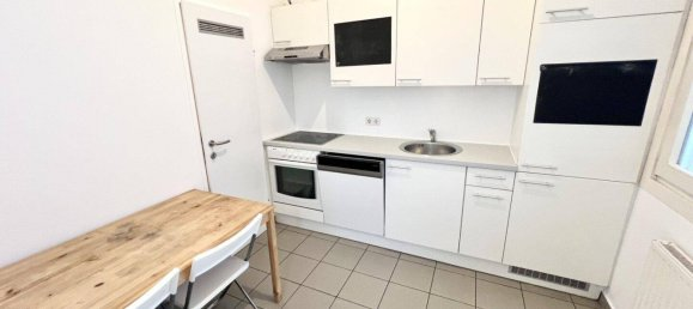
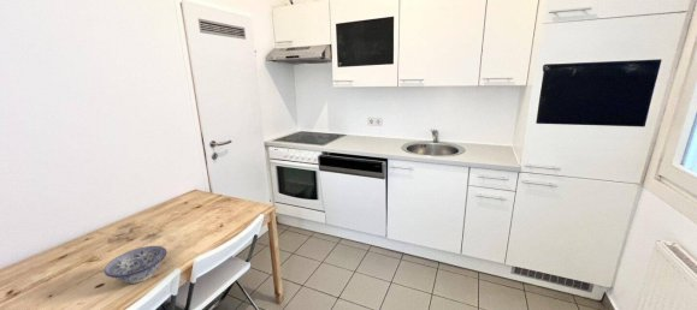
+ bowl [104,245,167,285]
